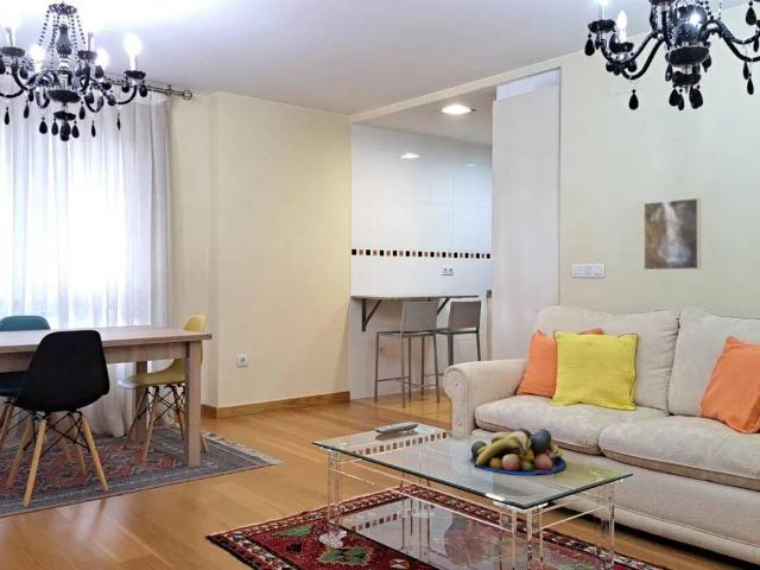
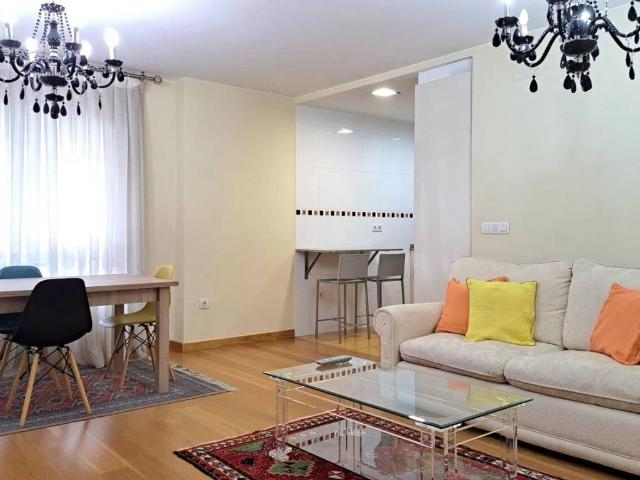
- fruit bowl [469,426,568,476]
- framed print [642,197,702,271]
